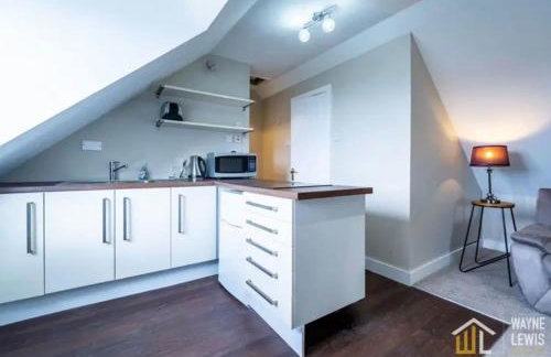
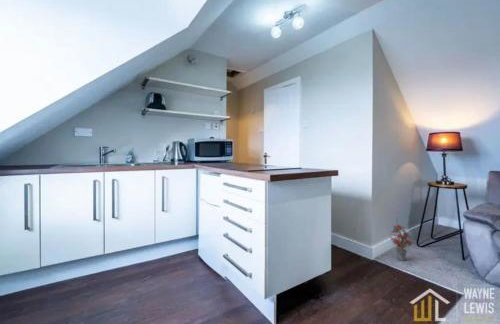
+ potted plant [388,217,417,262]
